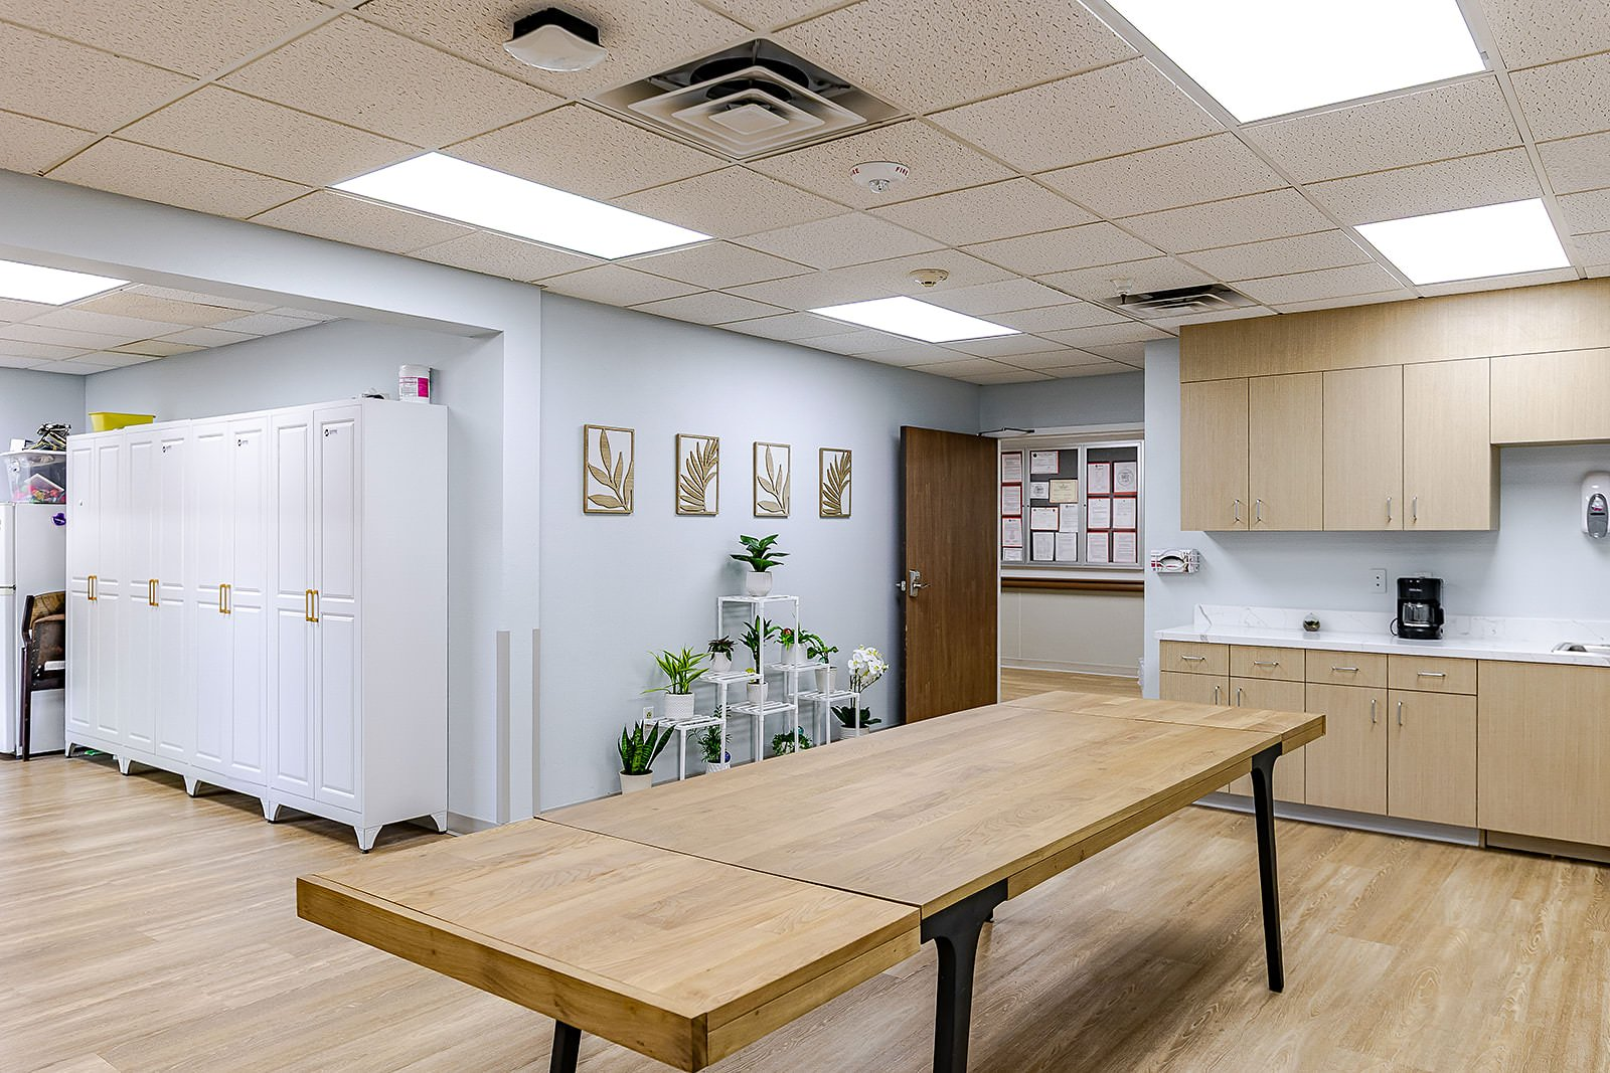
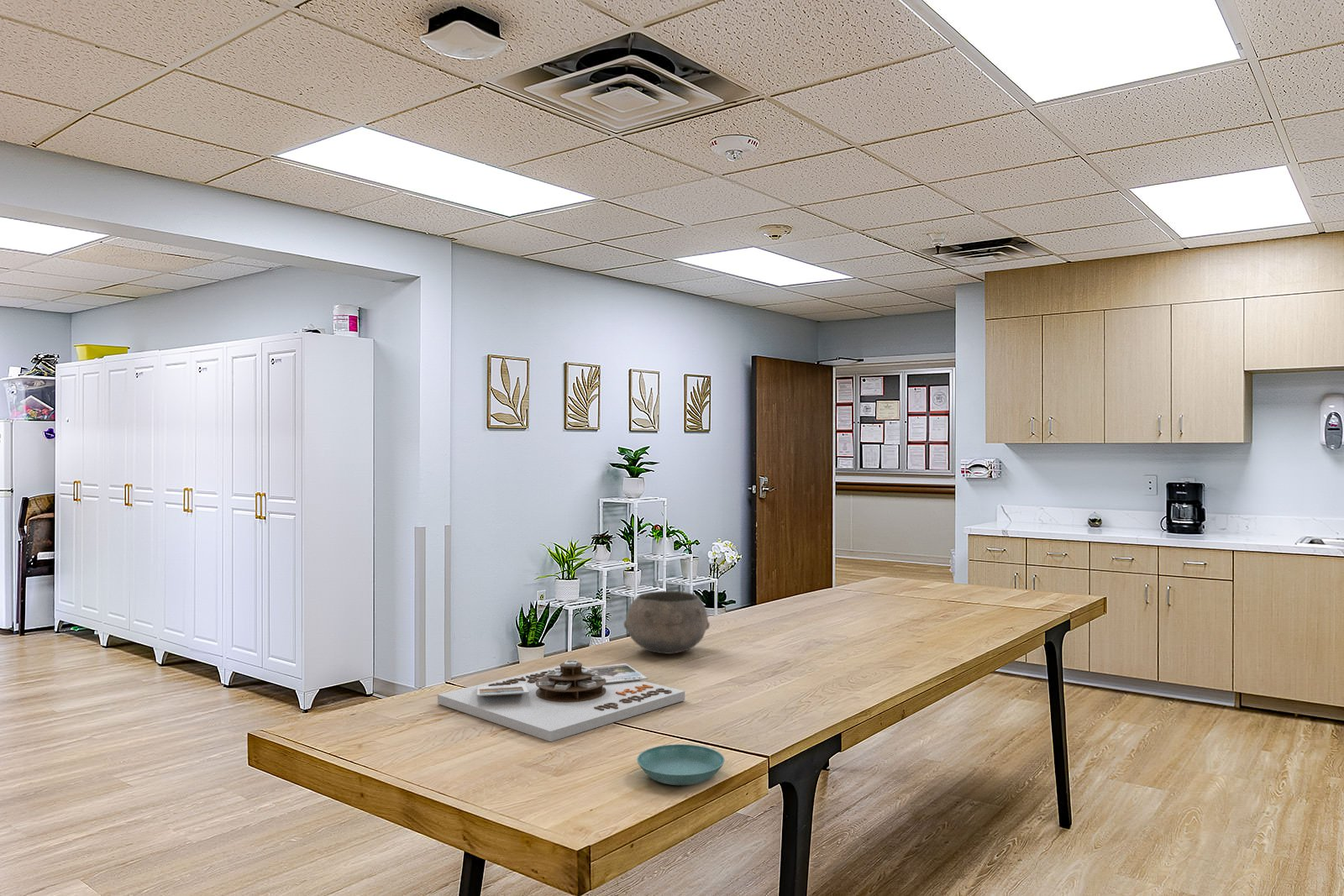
+ board game [437,659,685,742]
+ saucer [636,743,726,786]
+ bowl [623,590,711,655]
